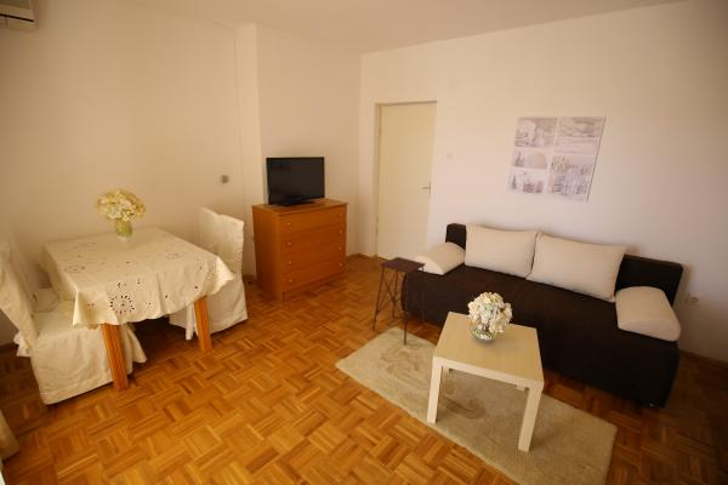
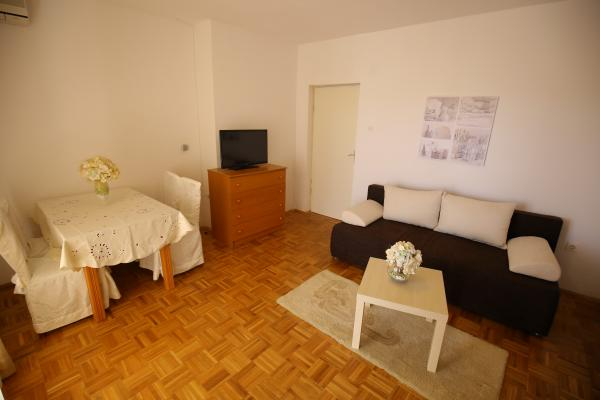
- side table [371,256,427,346]
